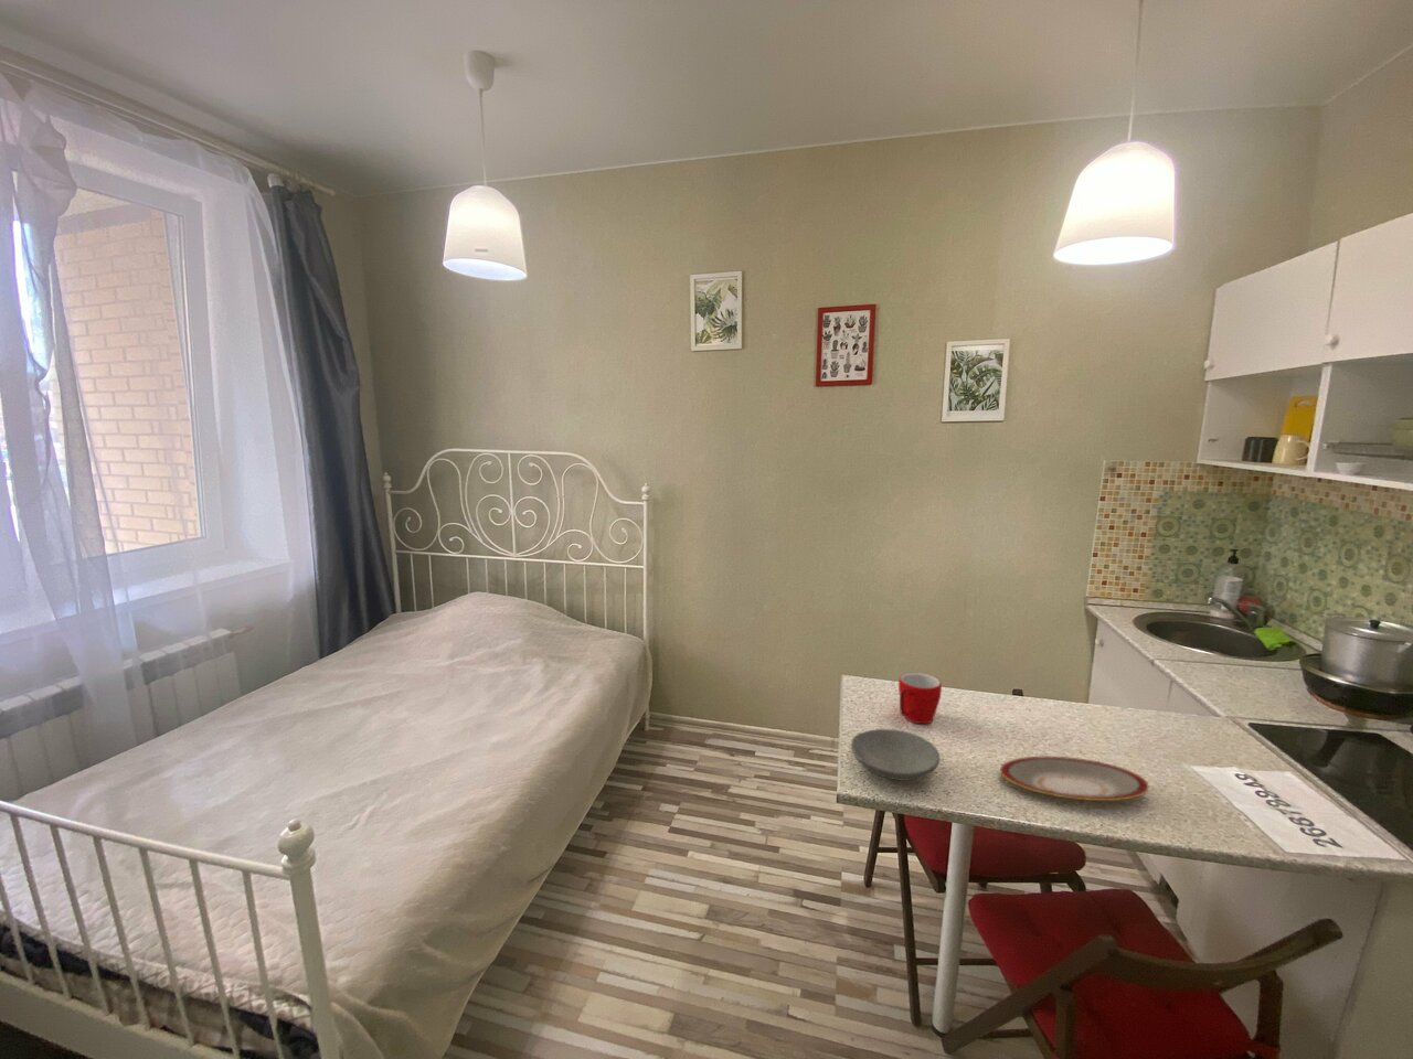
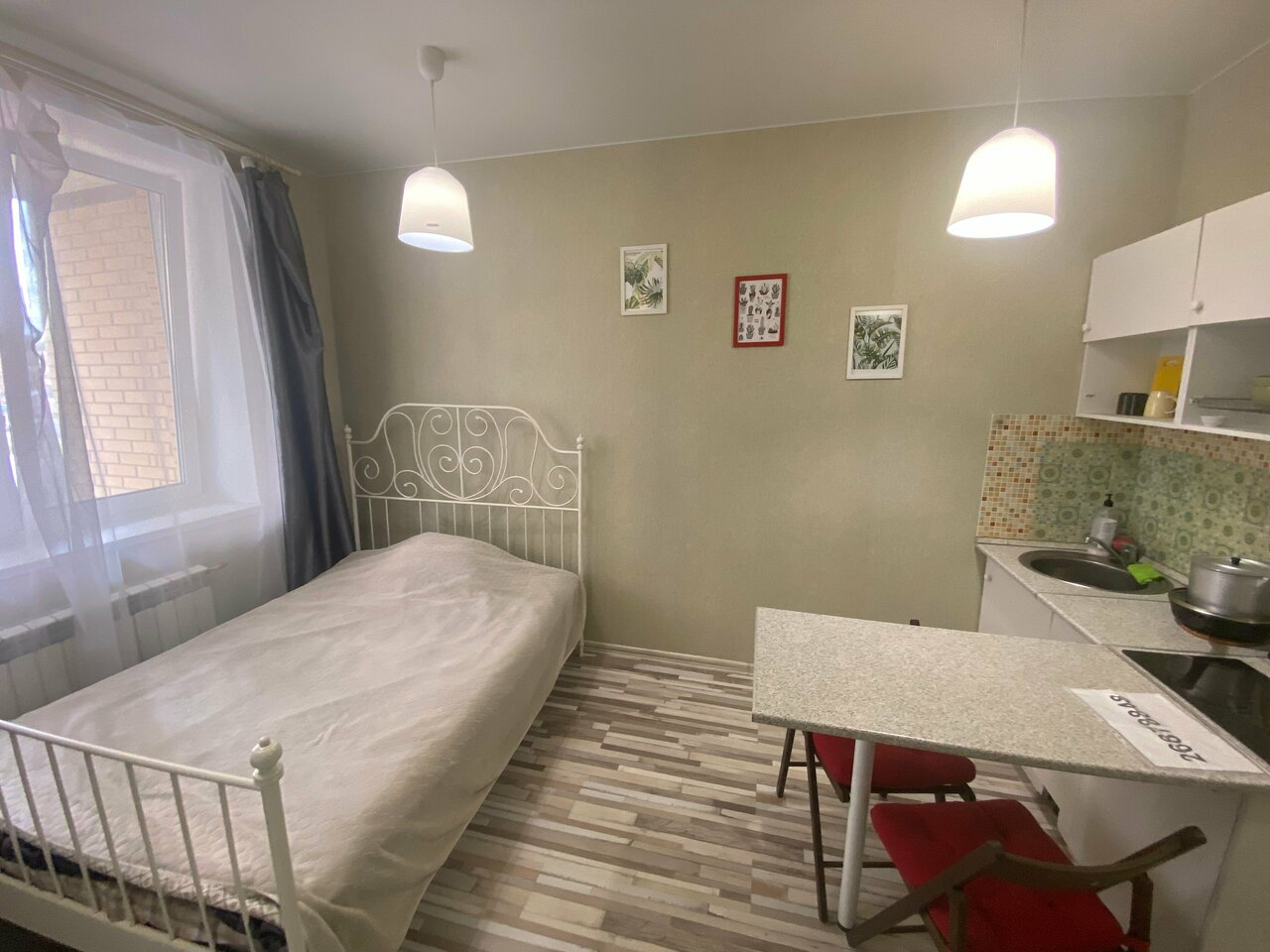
- mug [898,672,942,725]
- plate [999,755,1150,802]
- bowl [850,728,941,782]
